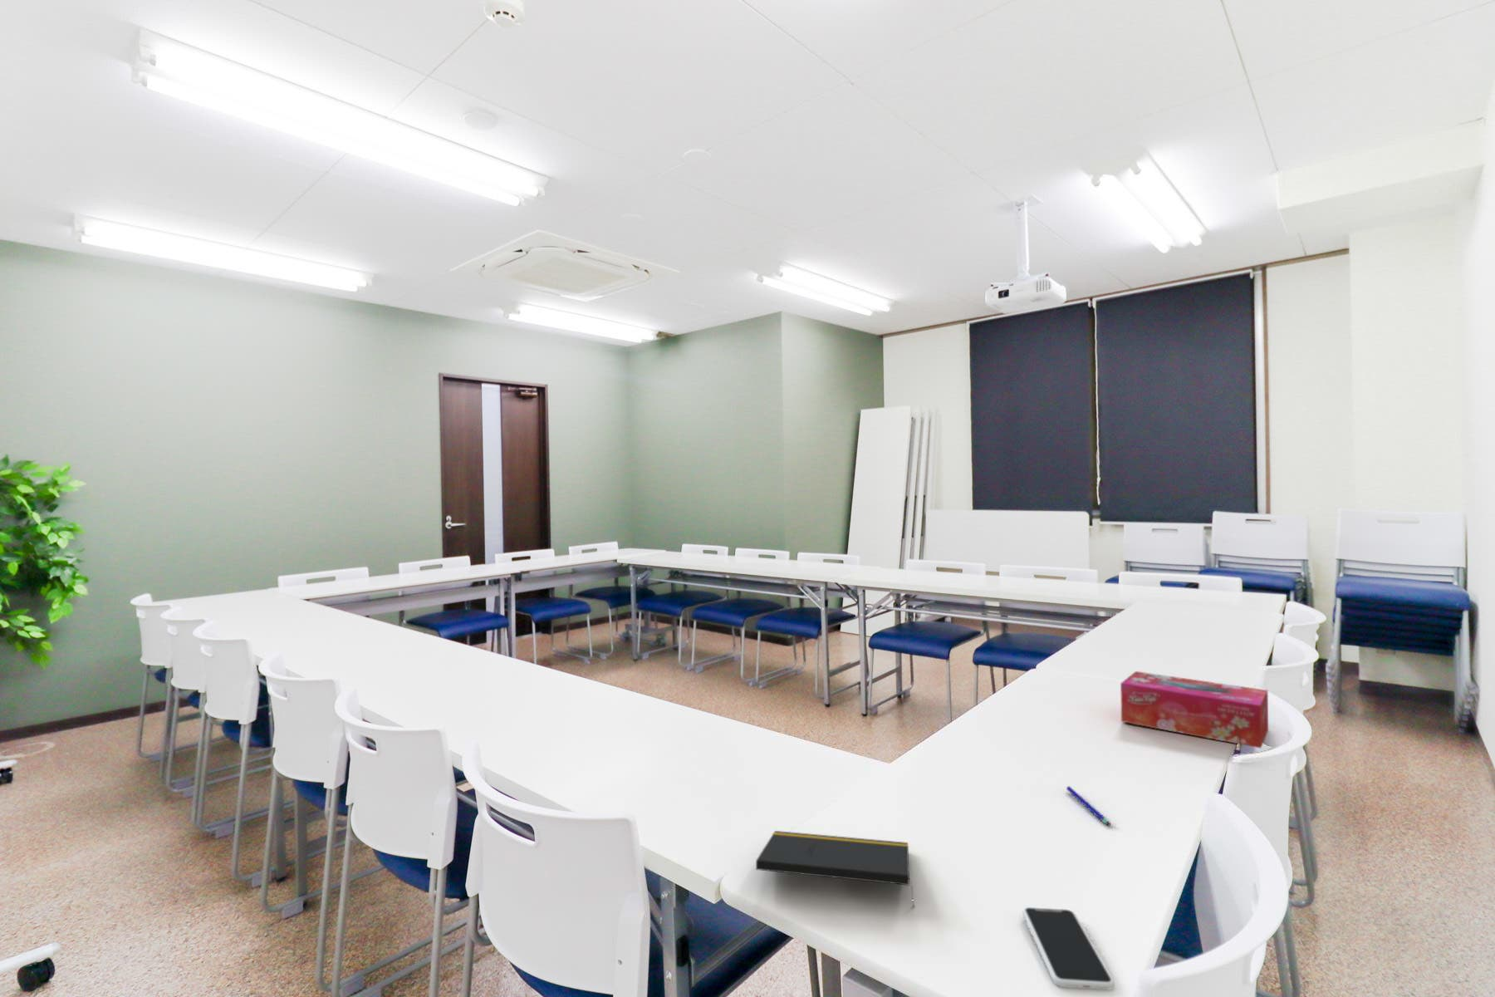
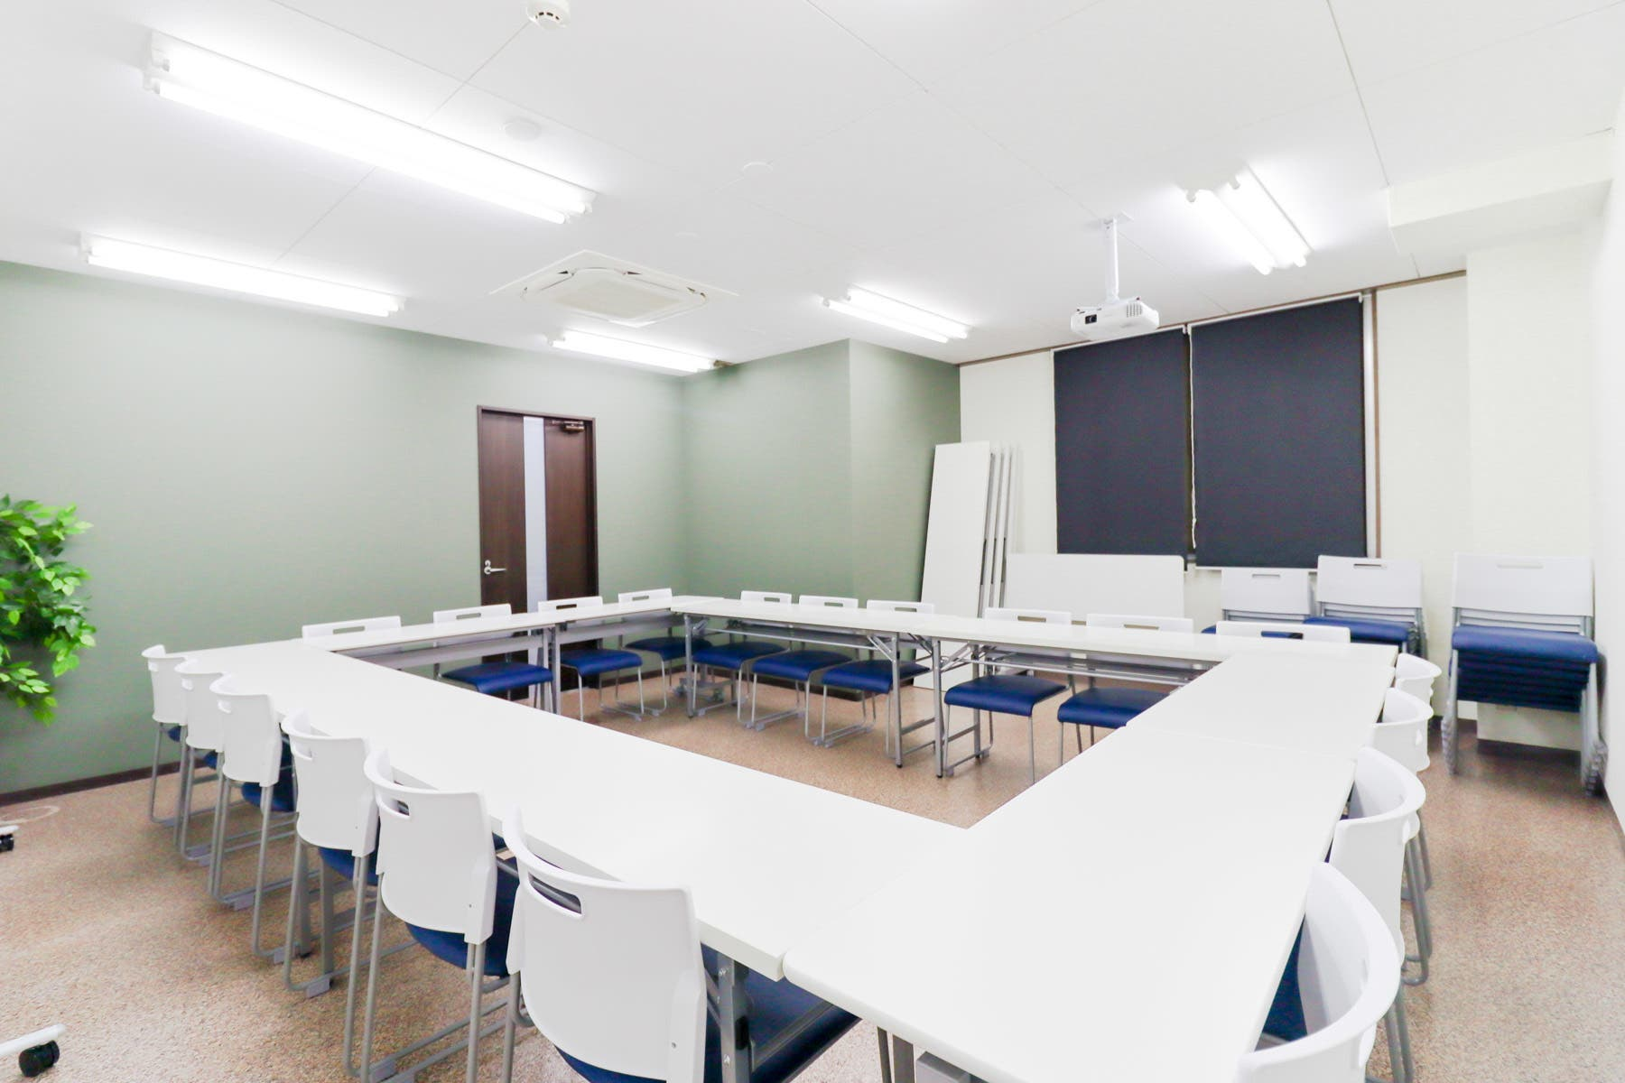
- tissue box [1120,671,1269,749]
- pen [1066,786,1111,827]
- notepad [755,830,915,907]
- smartphone [1021,907,1116,991]
